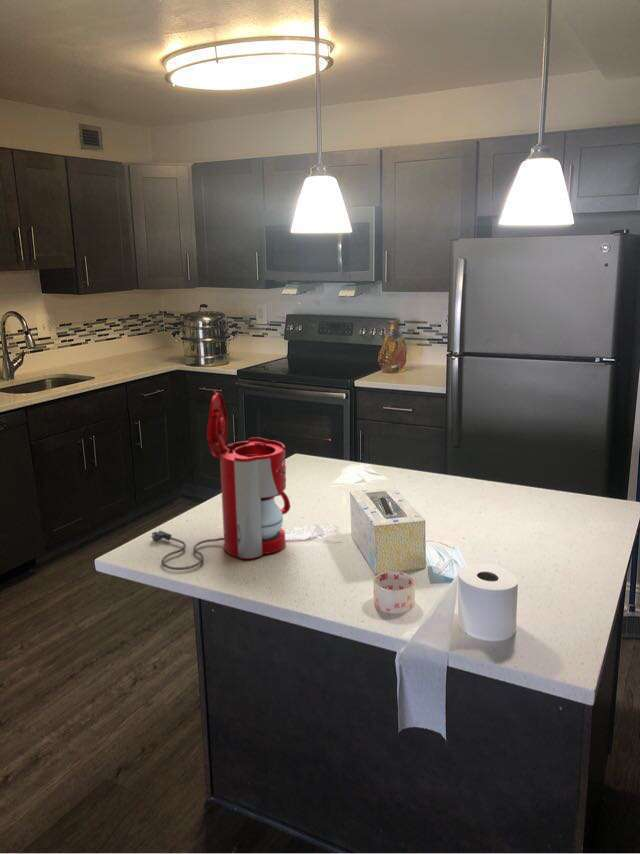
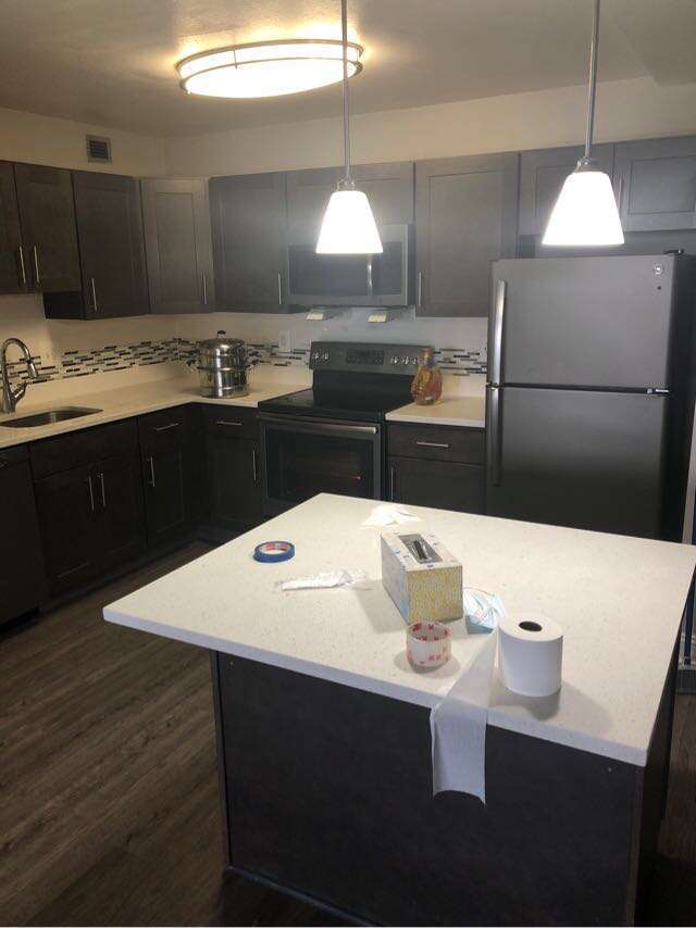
- coffee maker [149,390,291,571]
